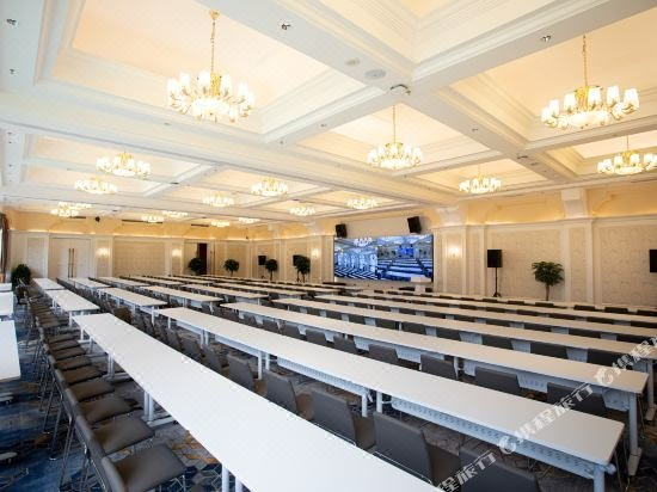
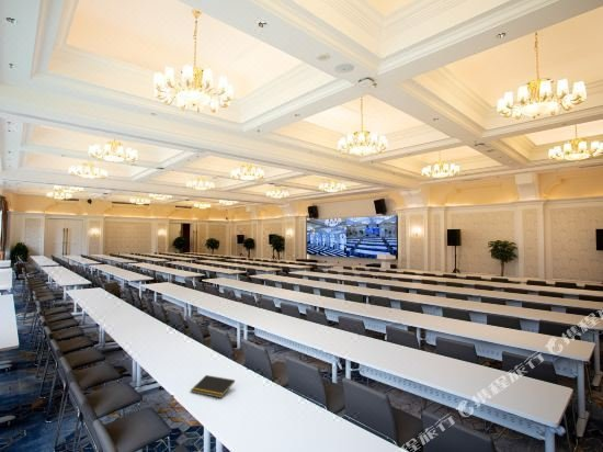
+ notepad [190,374,236,399]
